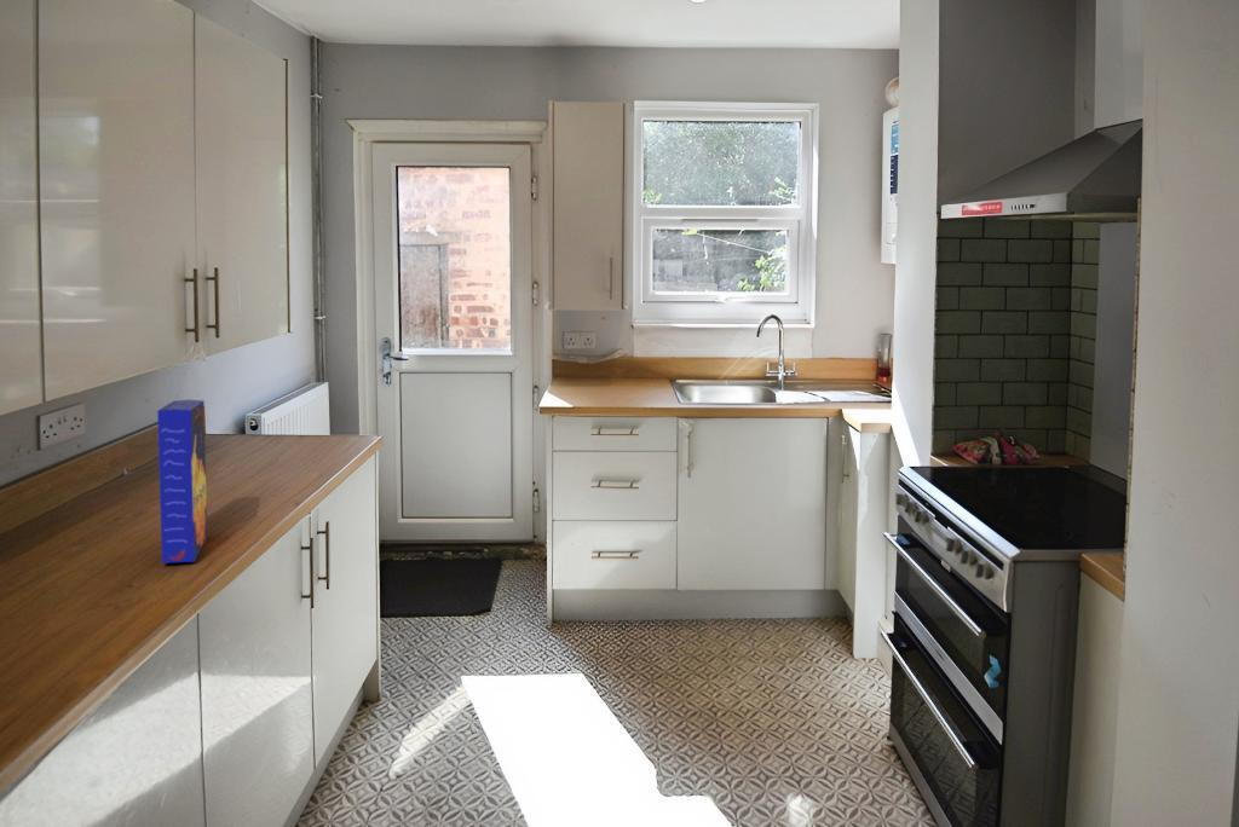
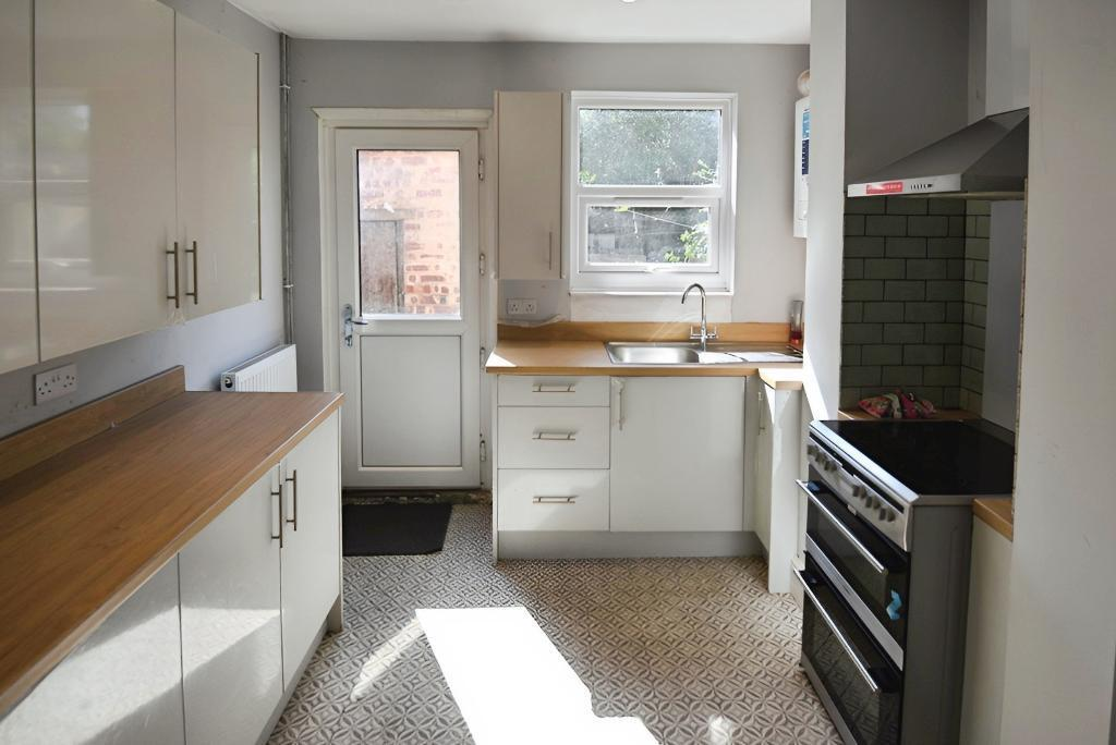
- cereal box [156,399,208,565]
